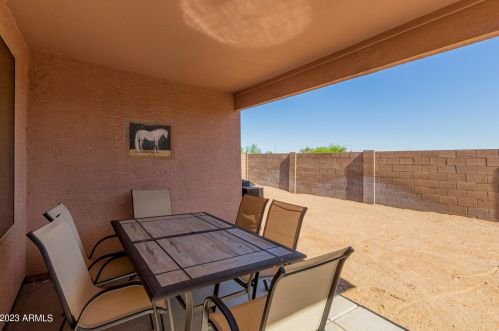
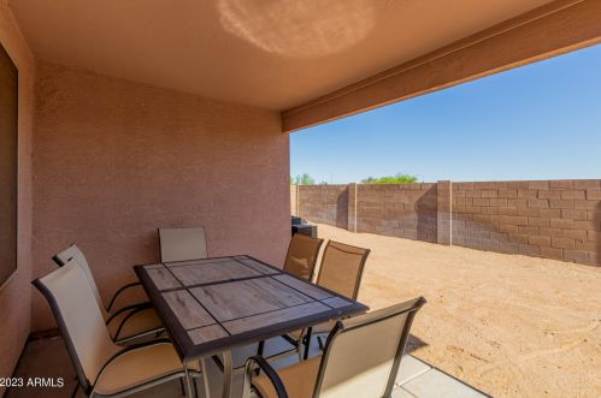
- wall art [124,117,175,161]
